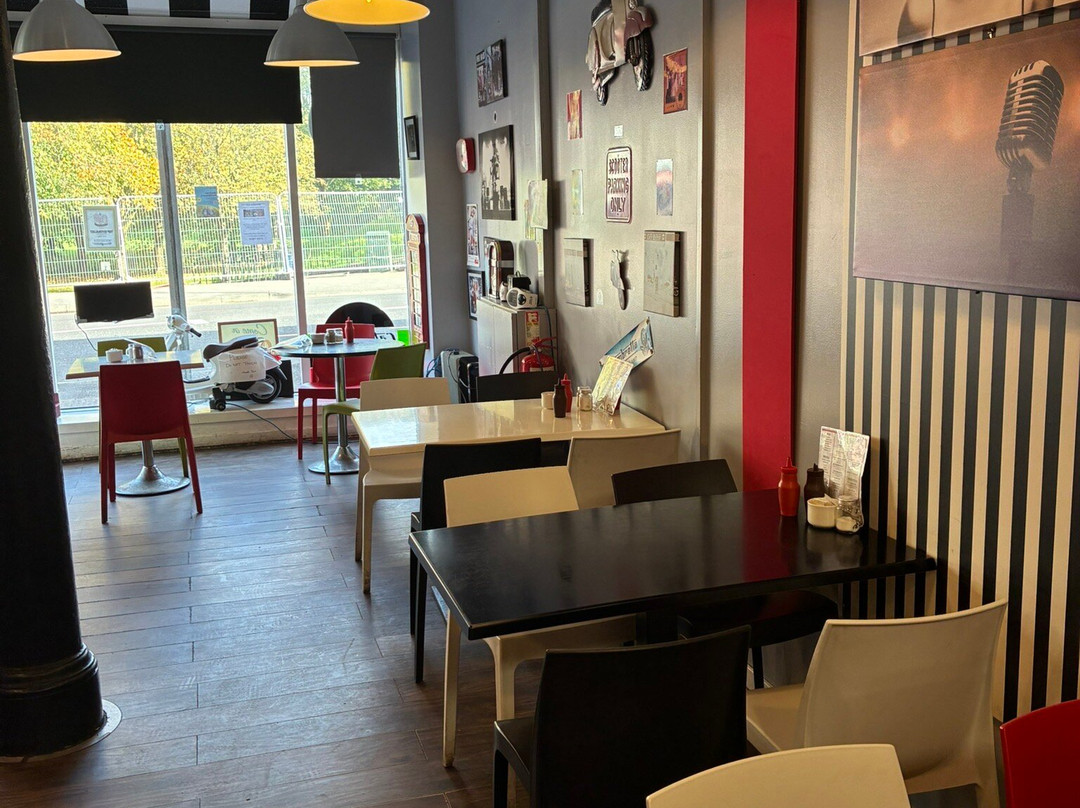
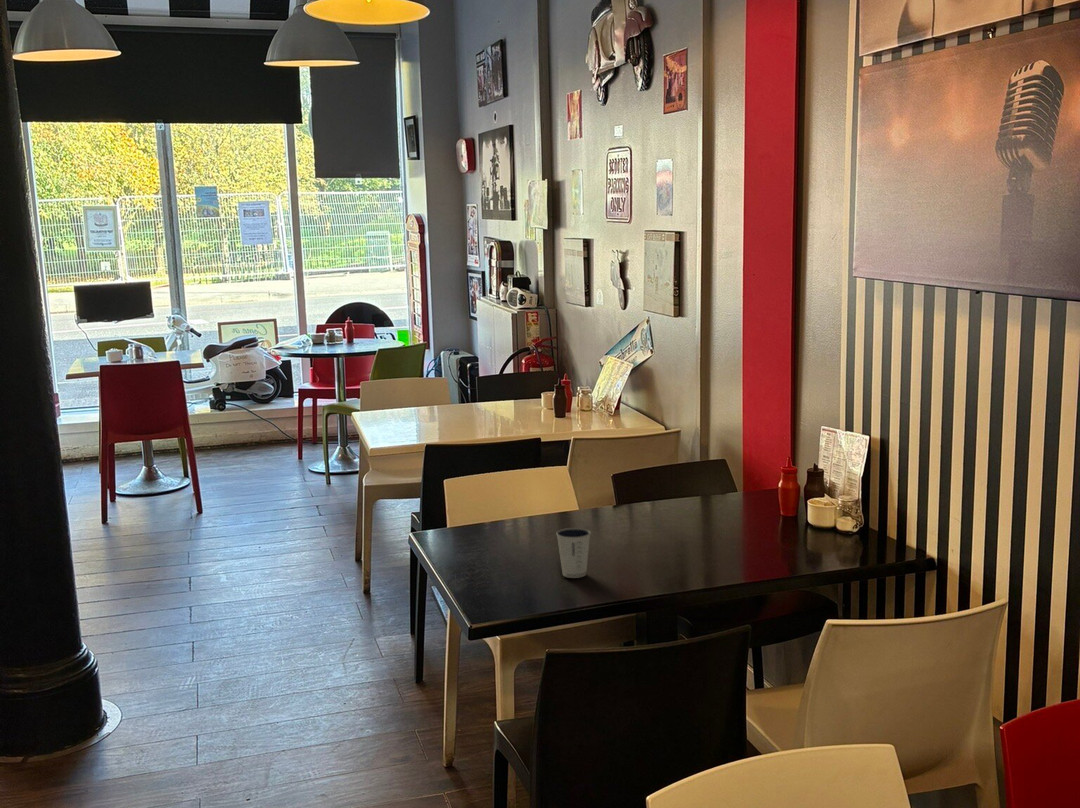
+ dixie cup [555,527,592,579]
